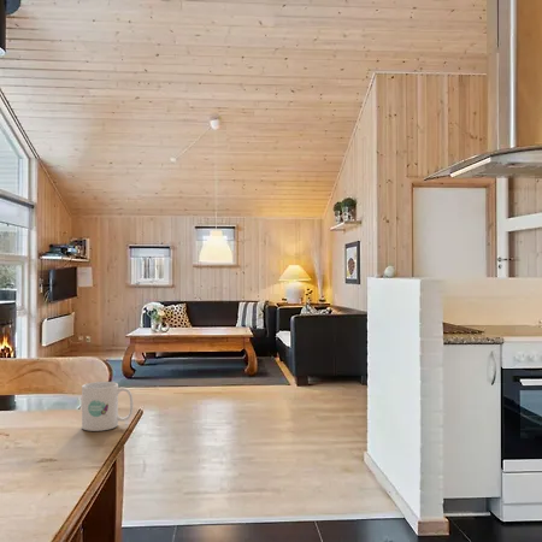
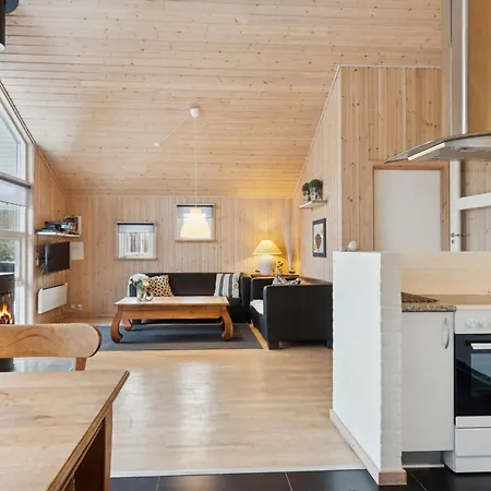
- mug [81,381,135,432]
